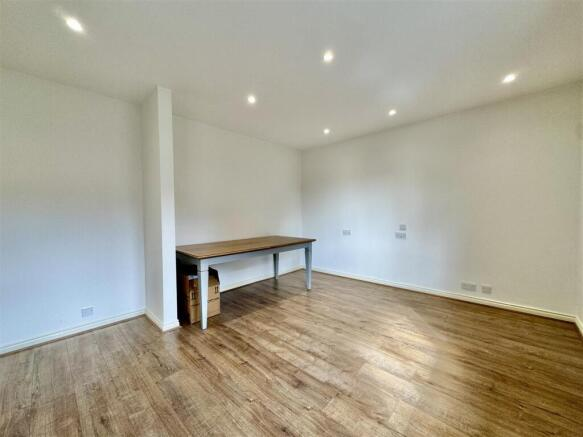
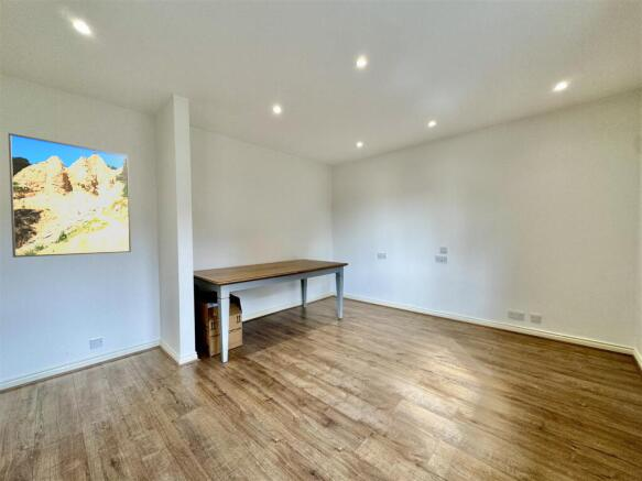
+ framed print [8,132,132,259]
